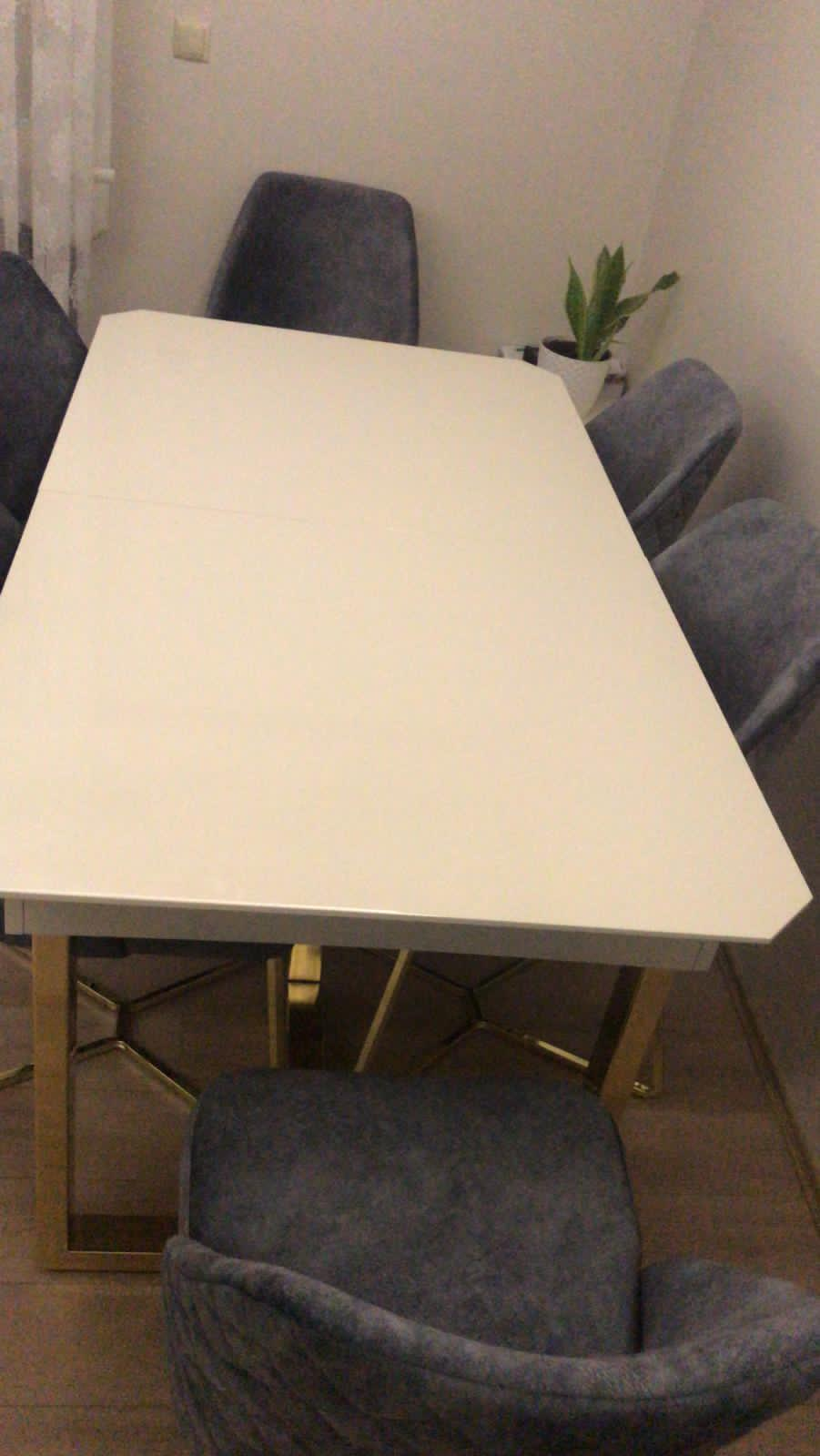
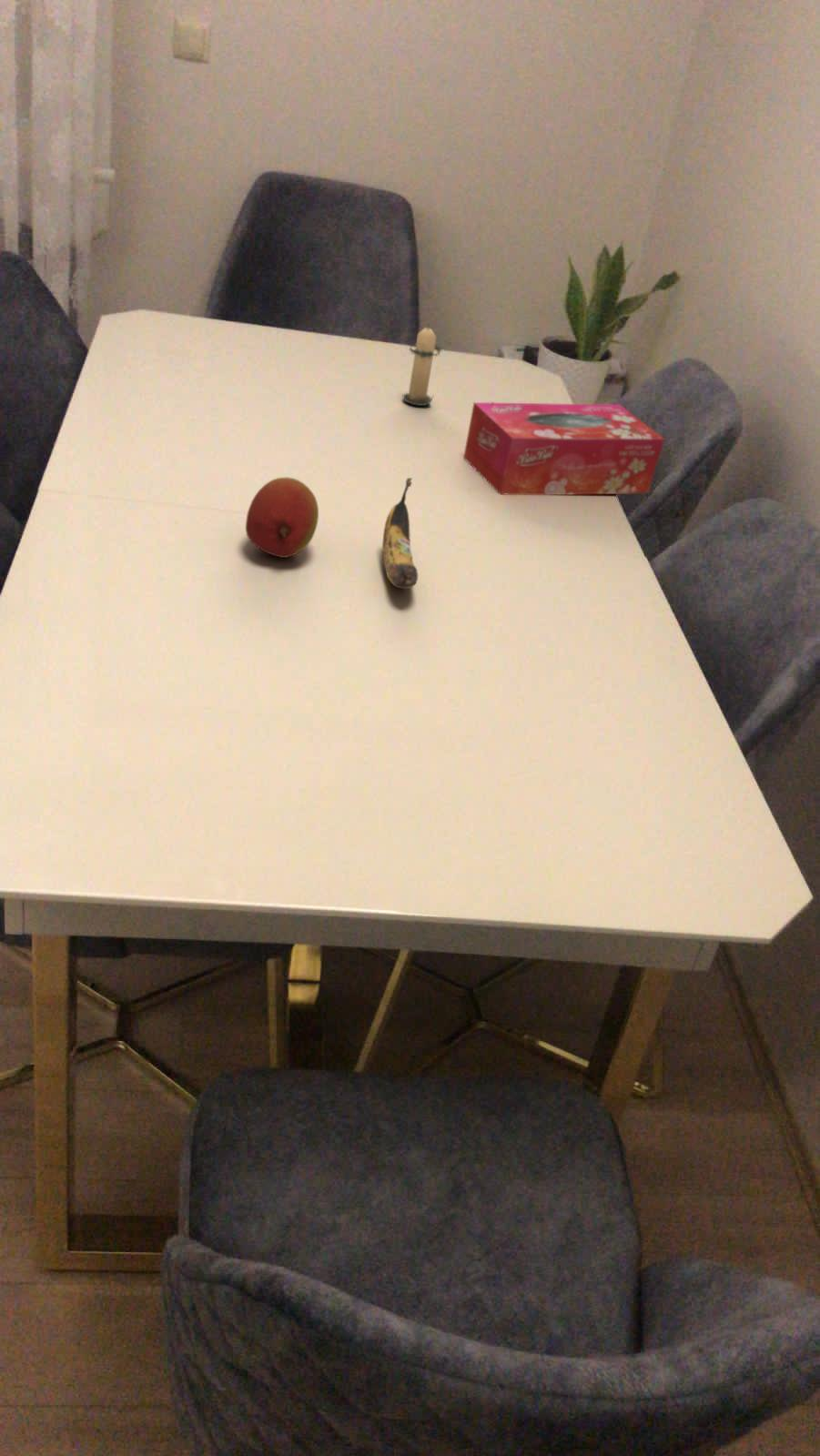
+ candle [401,322,443,407]
+ tissue box [462,401,665,496]
+ fruit [245,477,319,559]
+ banana [381,477,419,590]
